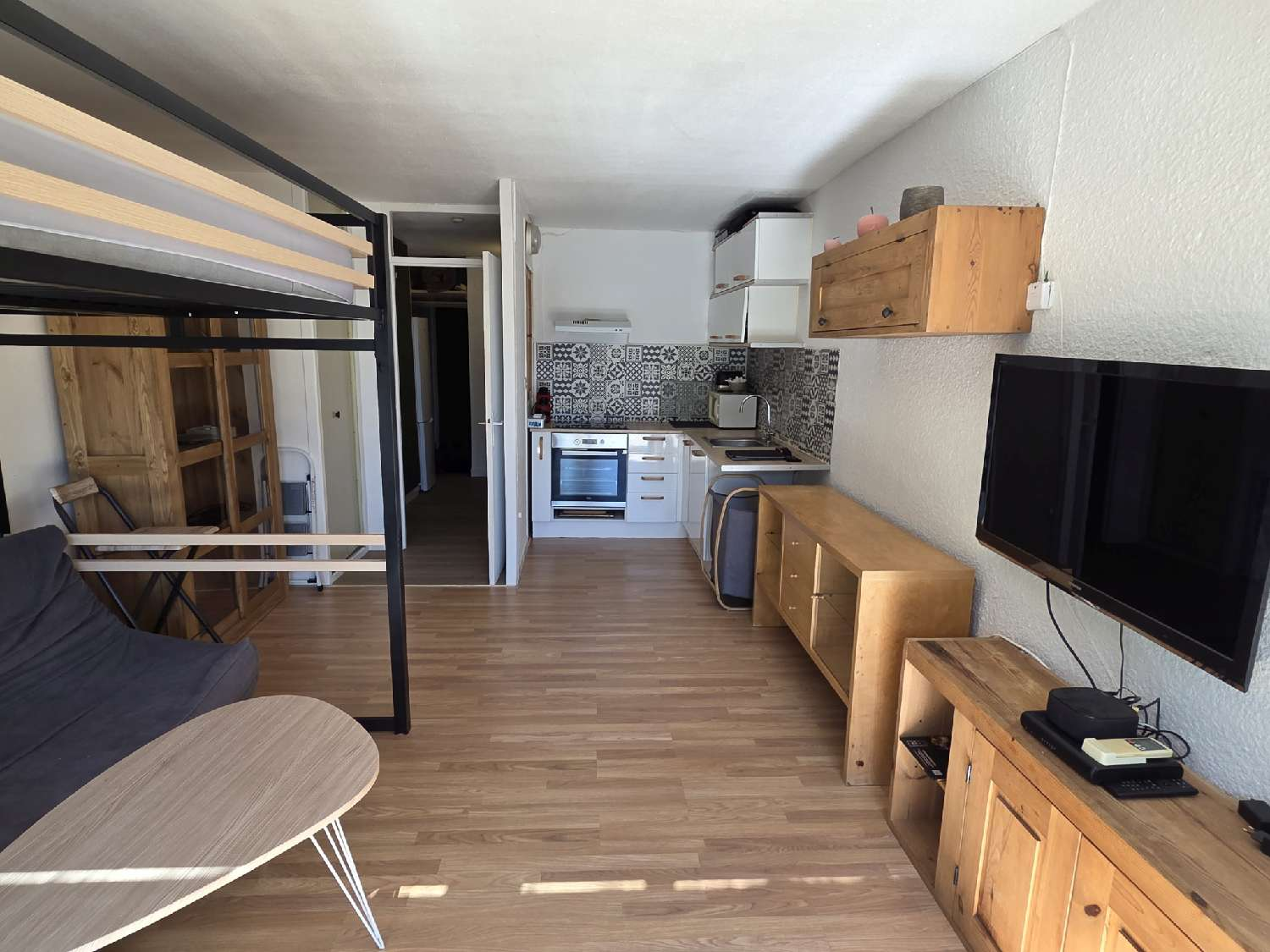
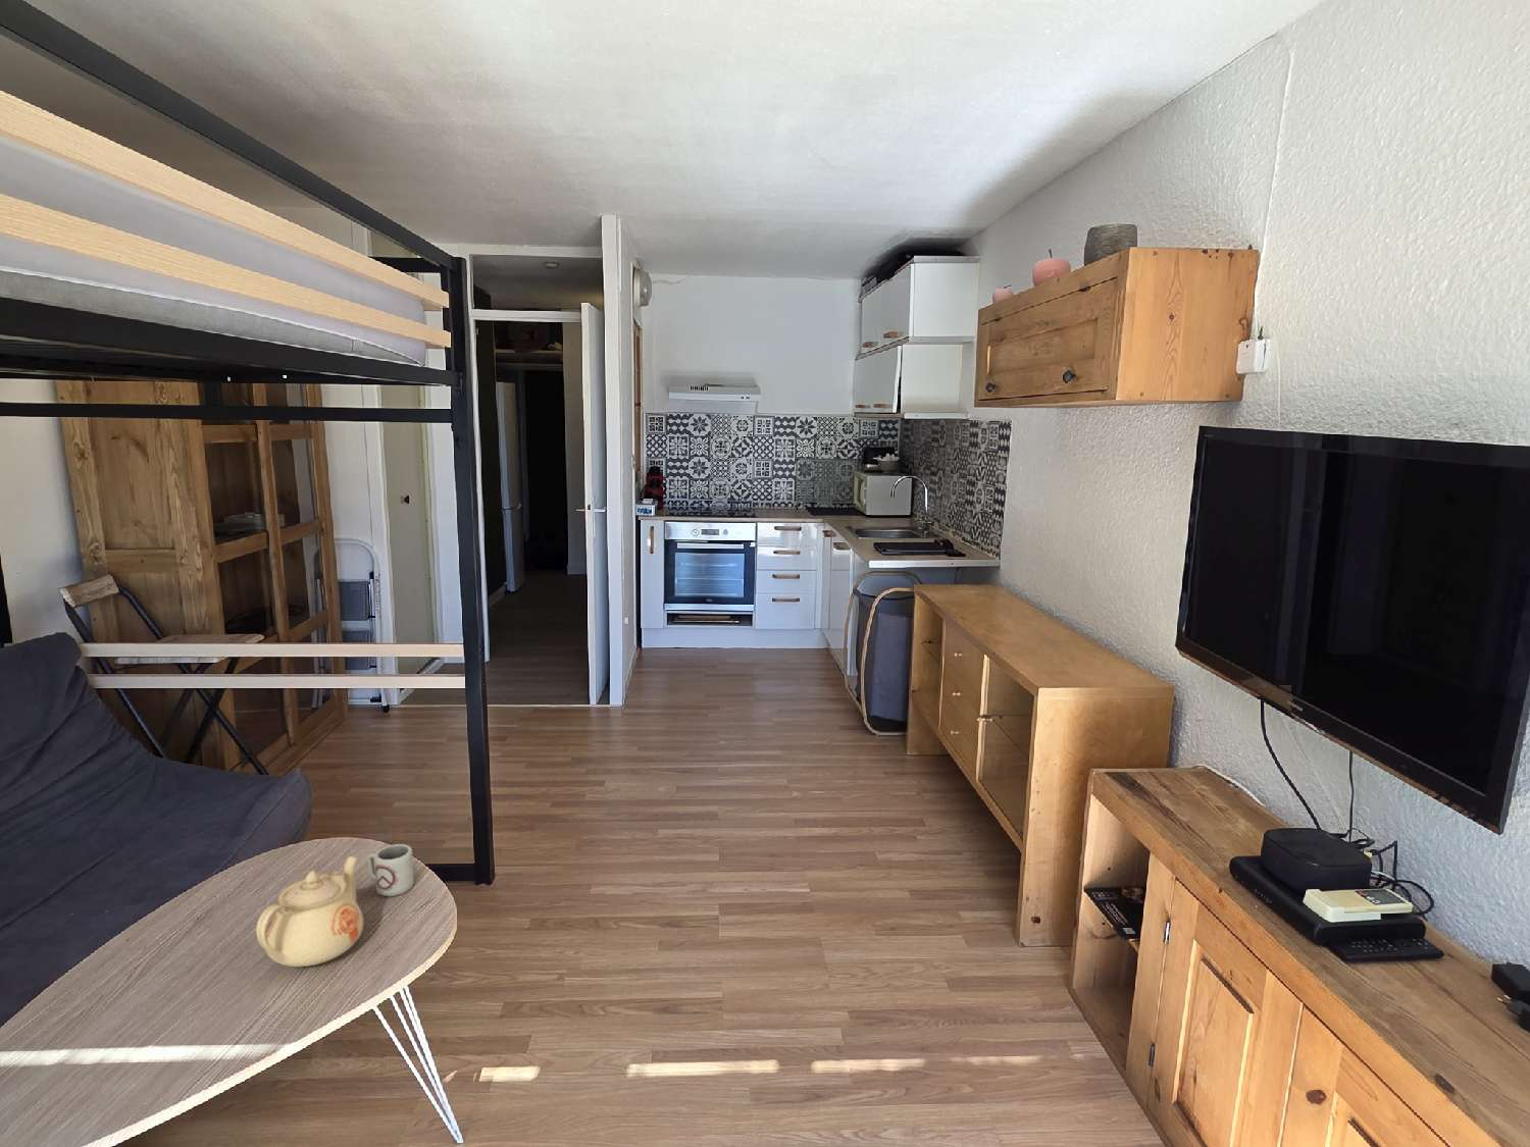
+ teapot [255,855,364,967]
+ cup [366,843,416,898]
